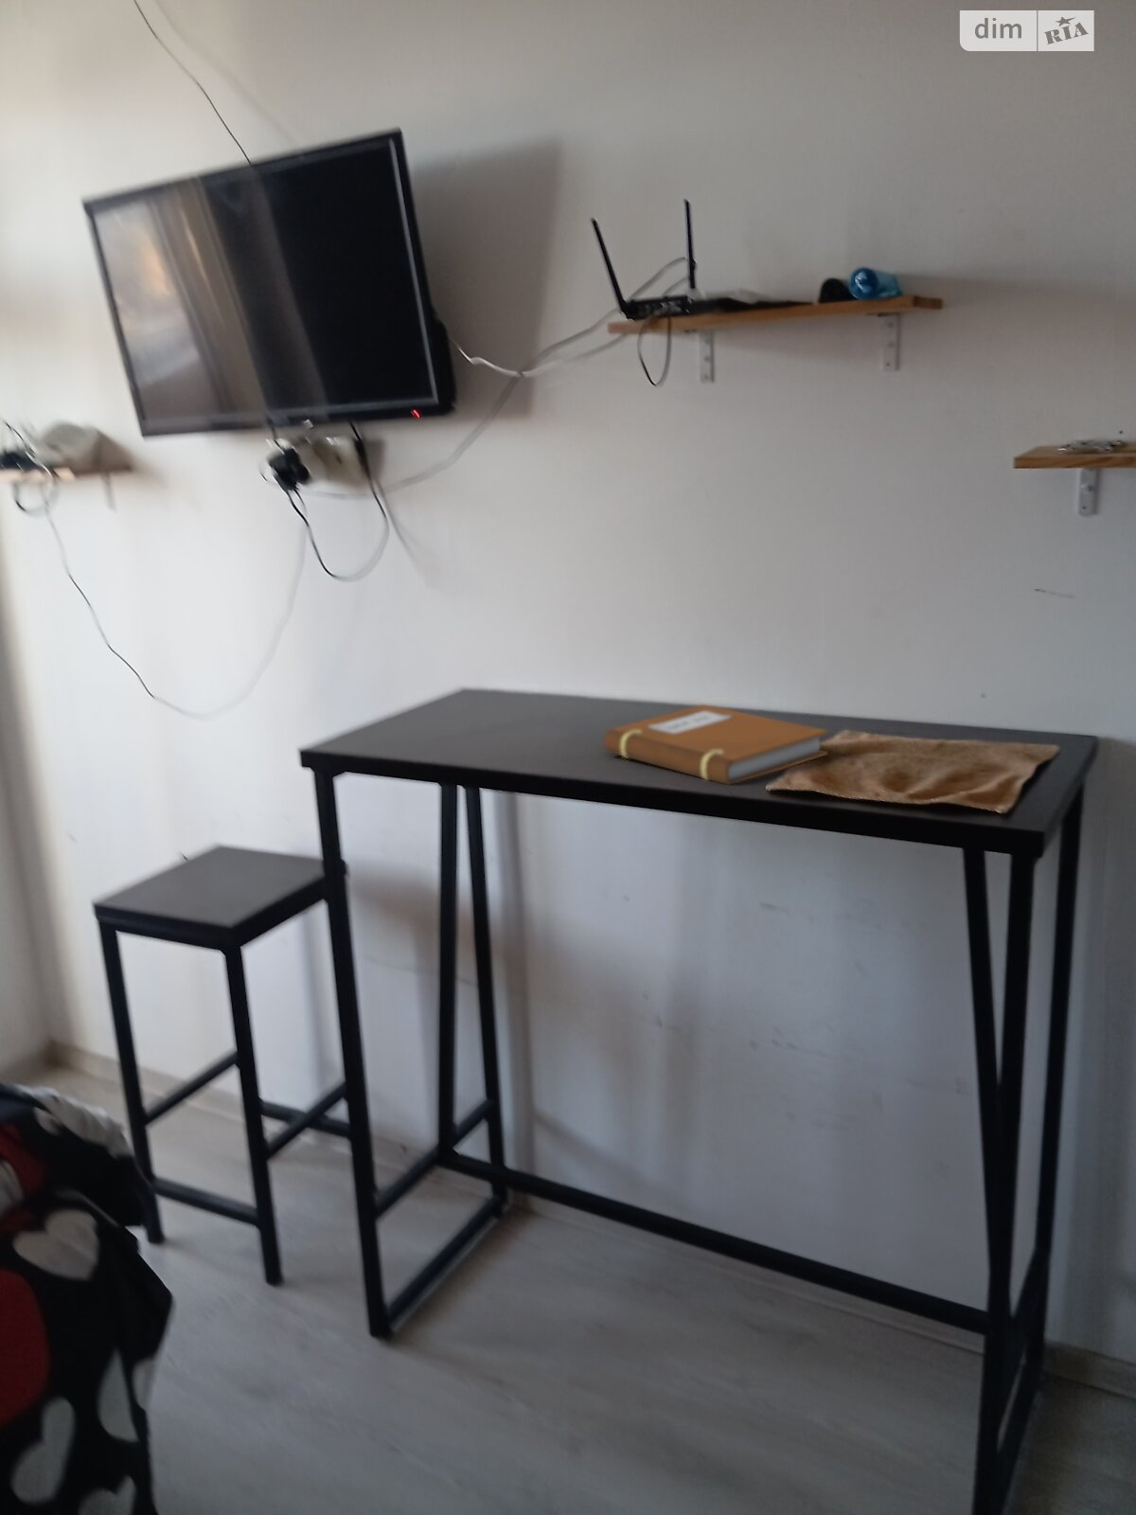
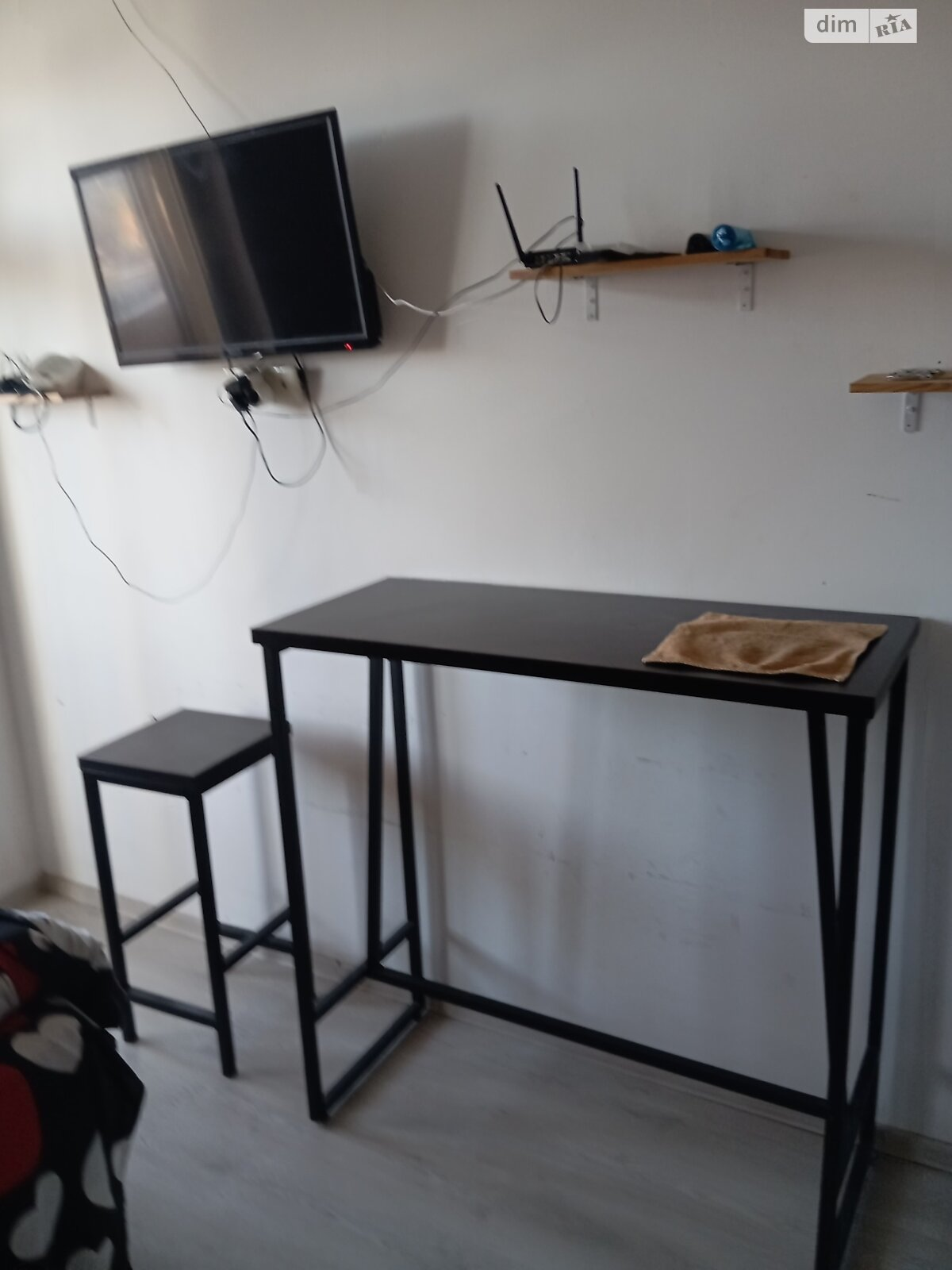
- notebook [603,704,828,786]
